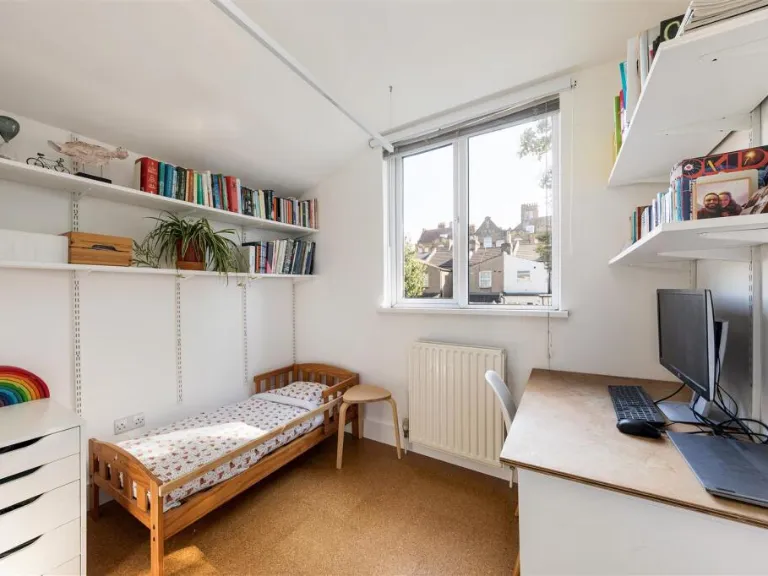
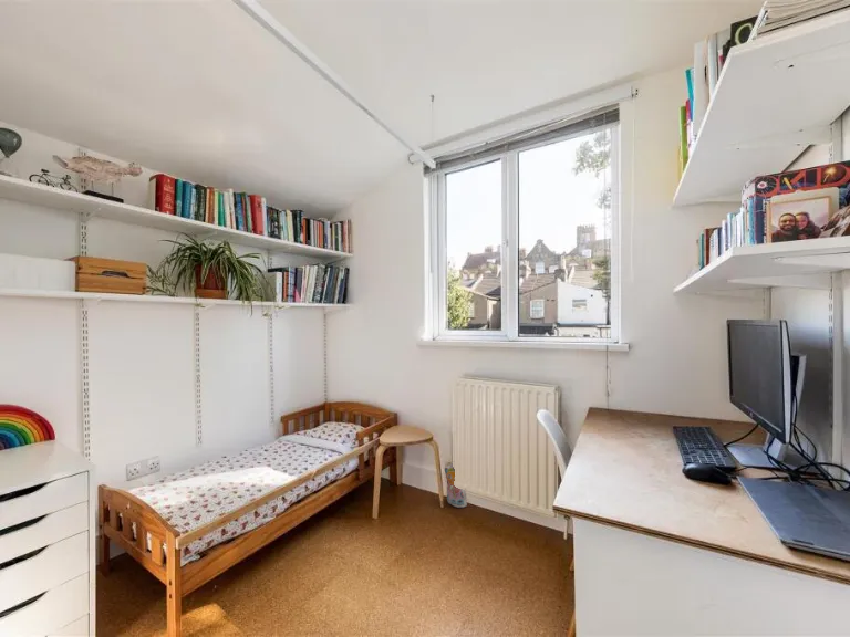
+ plush toy [444,461,468,509]
